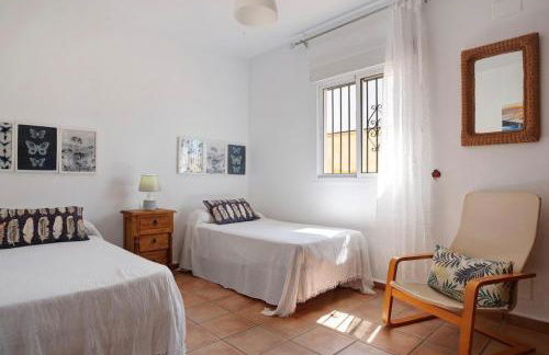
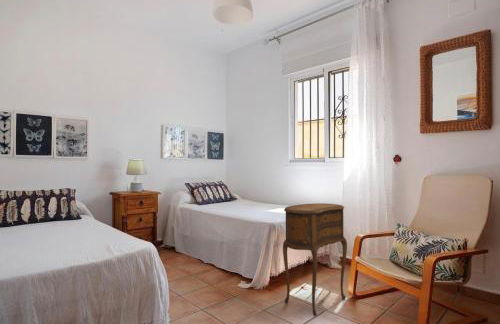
+ side table [282,202,348,317]
